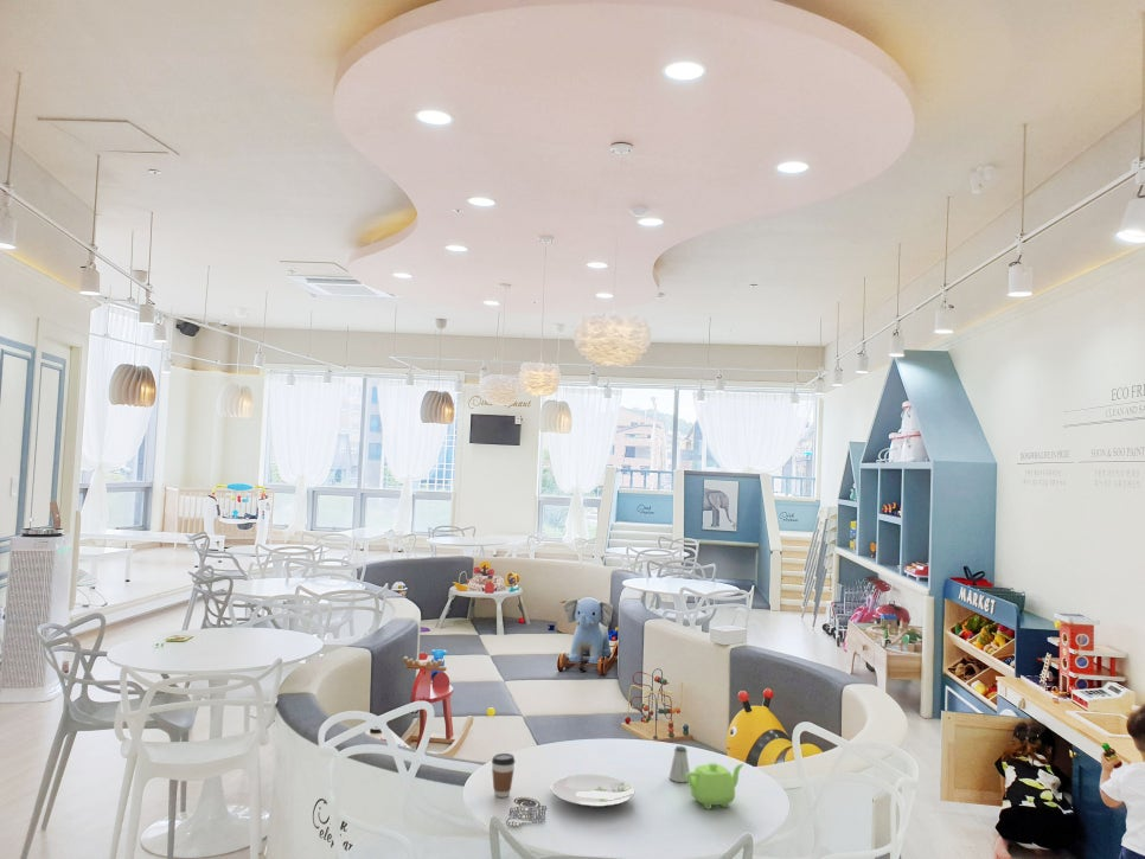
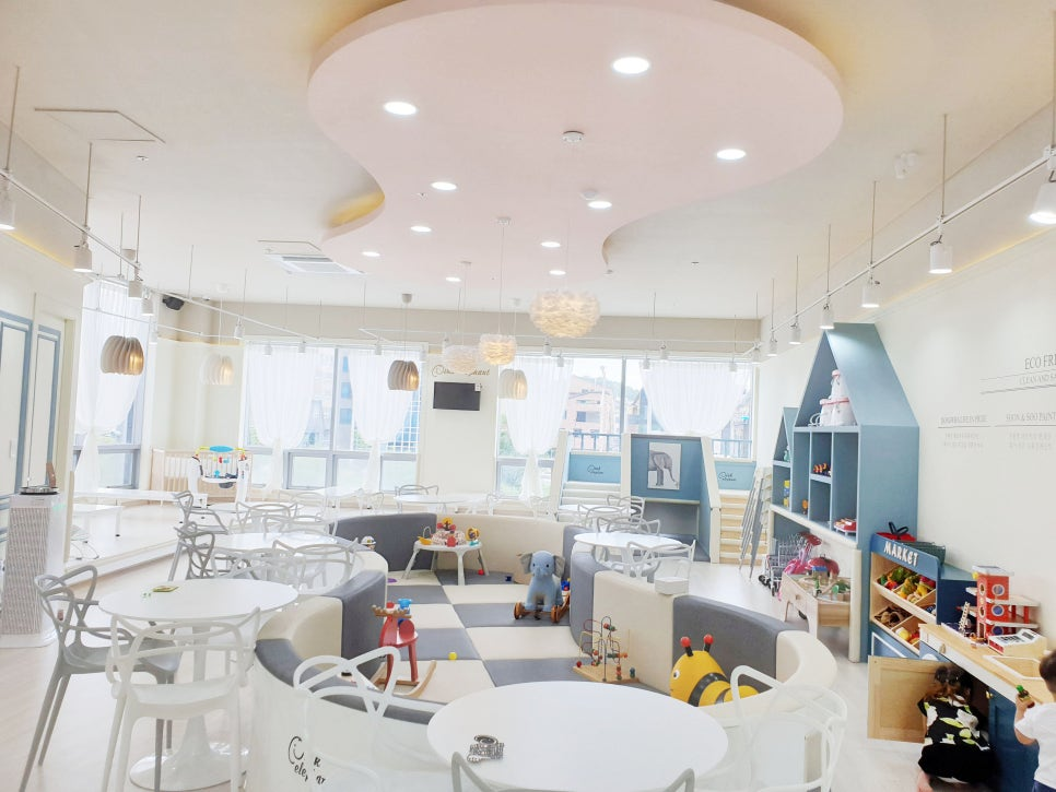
- plate [550,773,635,808]
- teapot [685,762,746,810]
- coffee cup [491,752,517,799]
- saltshaker [669,745,691,783]
